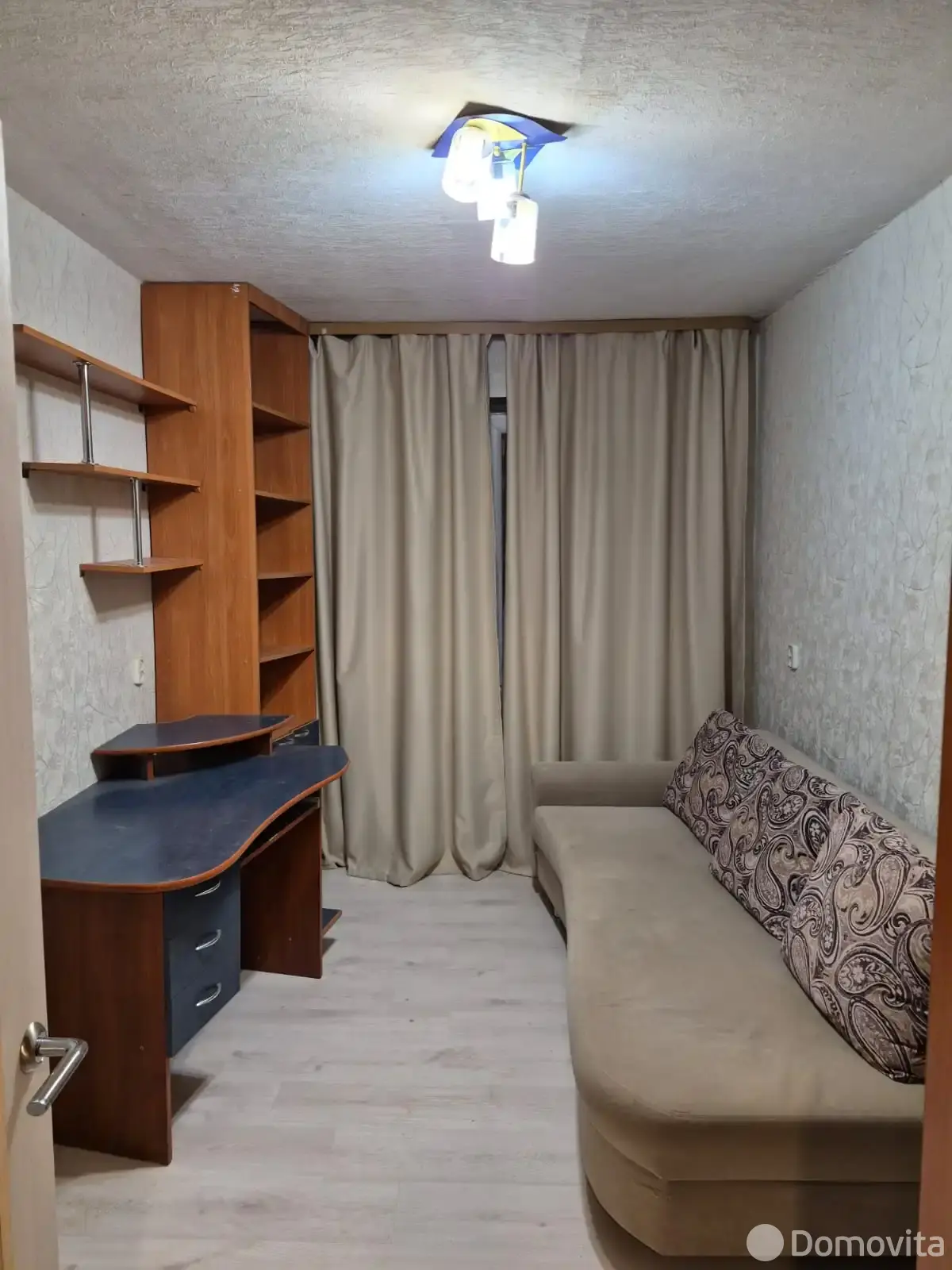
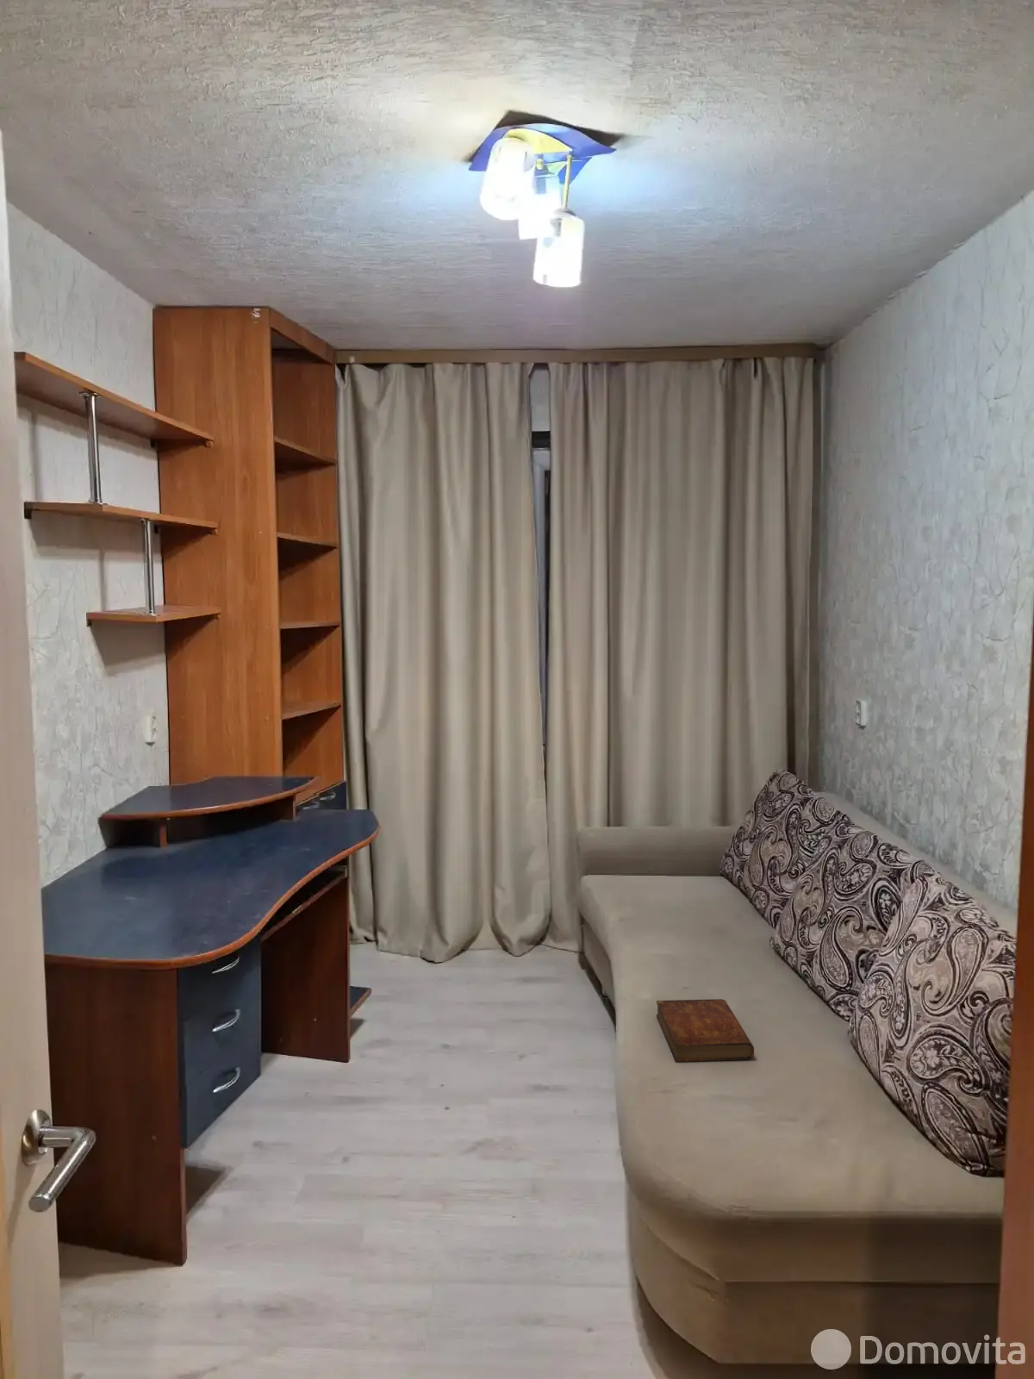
+ bible [656,998,755,1063]
